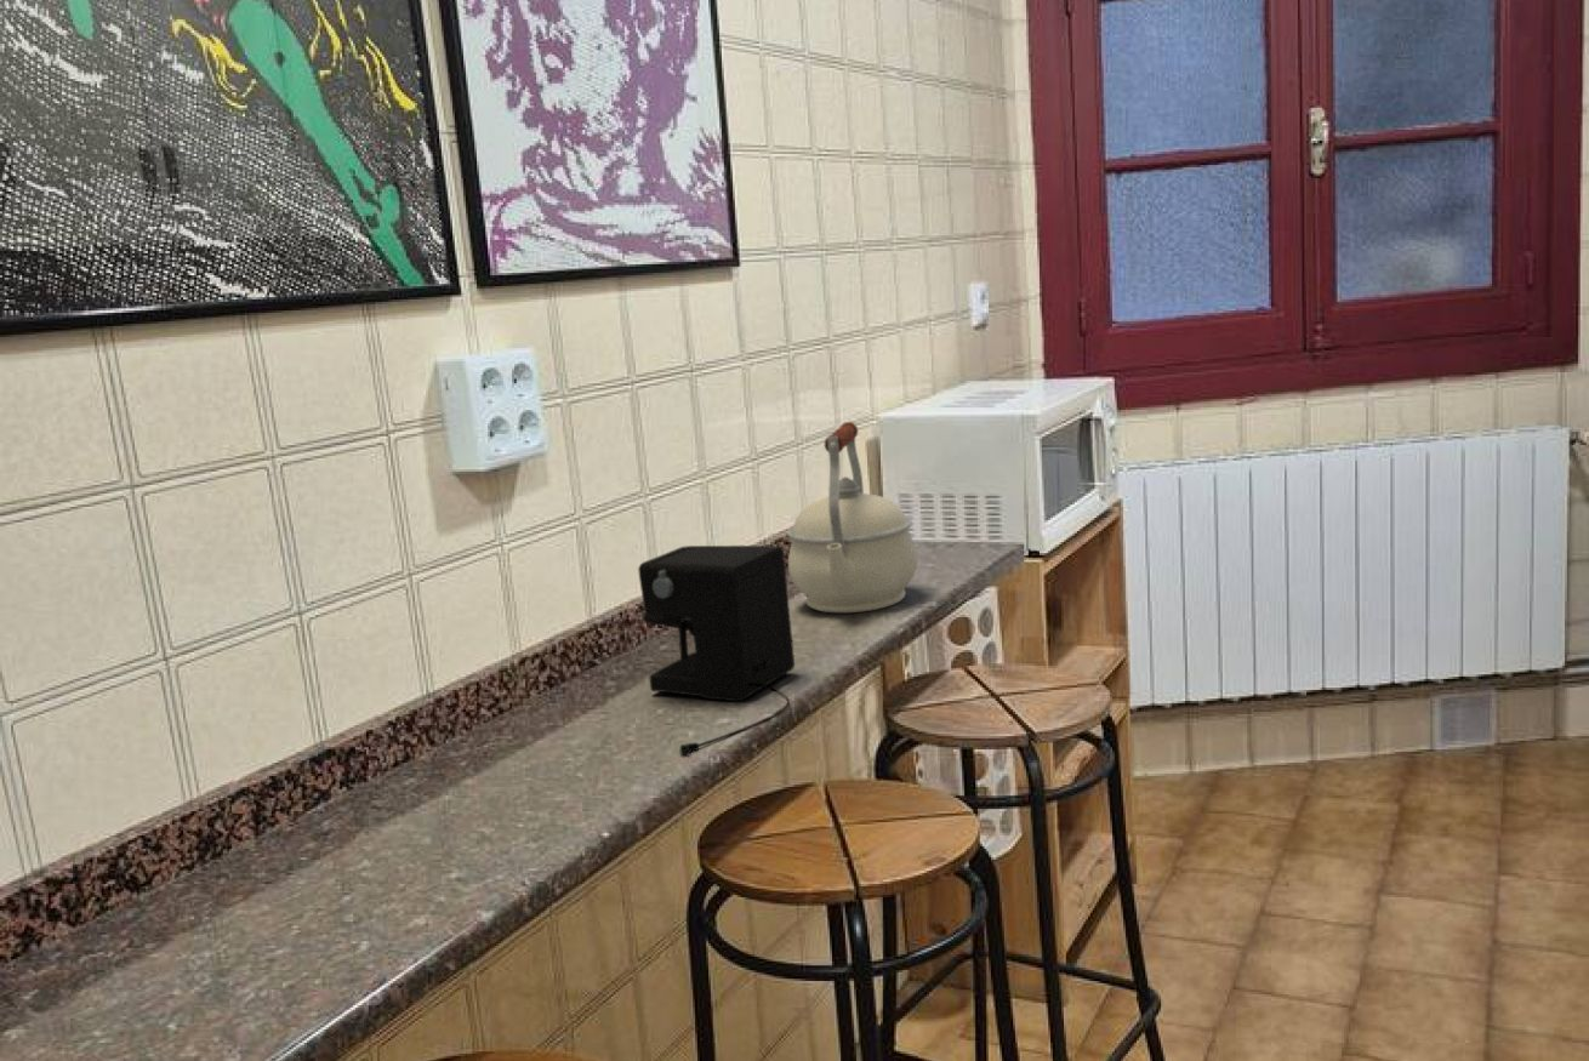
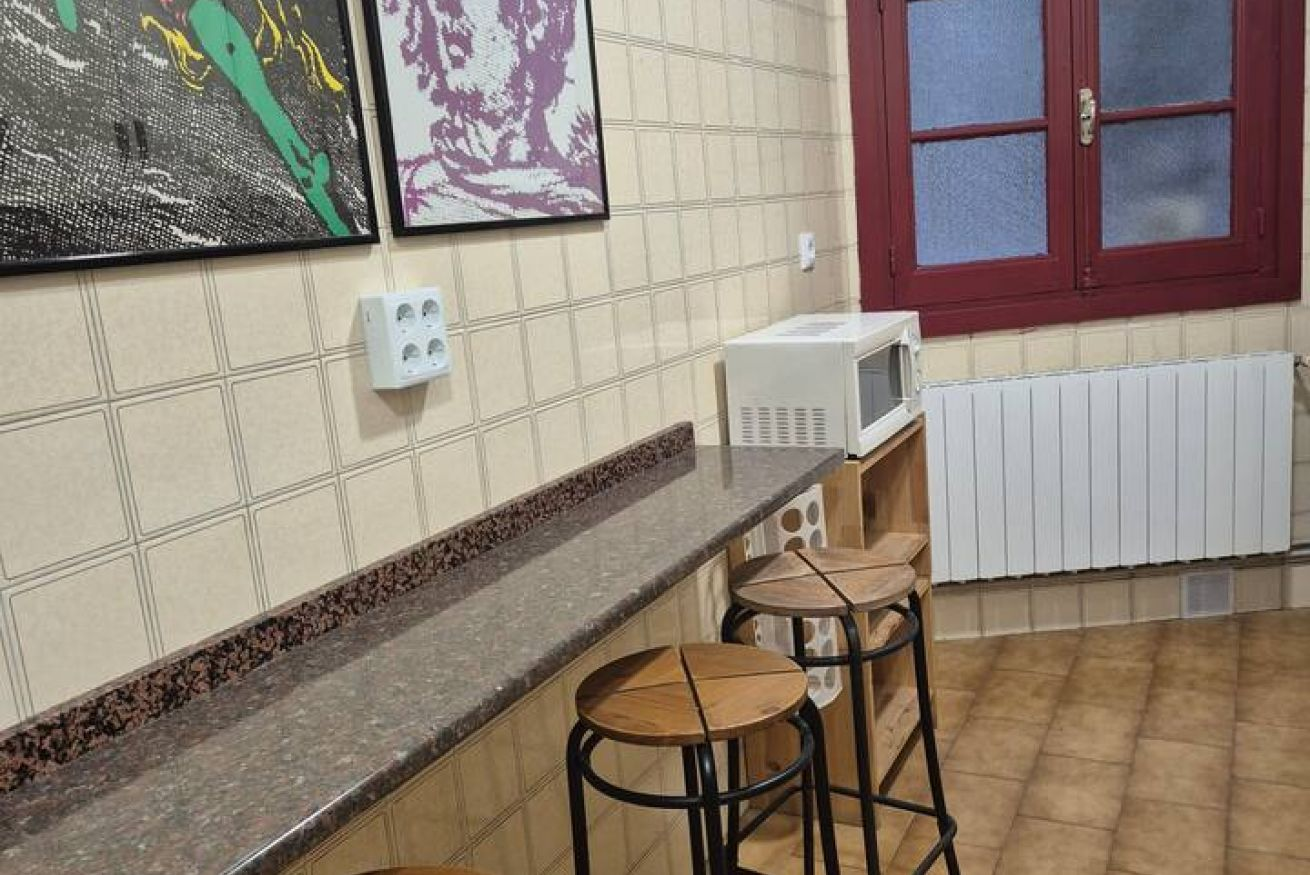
- coffee maker [637,544,796,757]
- kettle [786,421,918,614]
